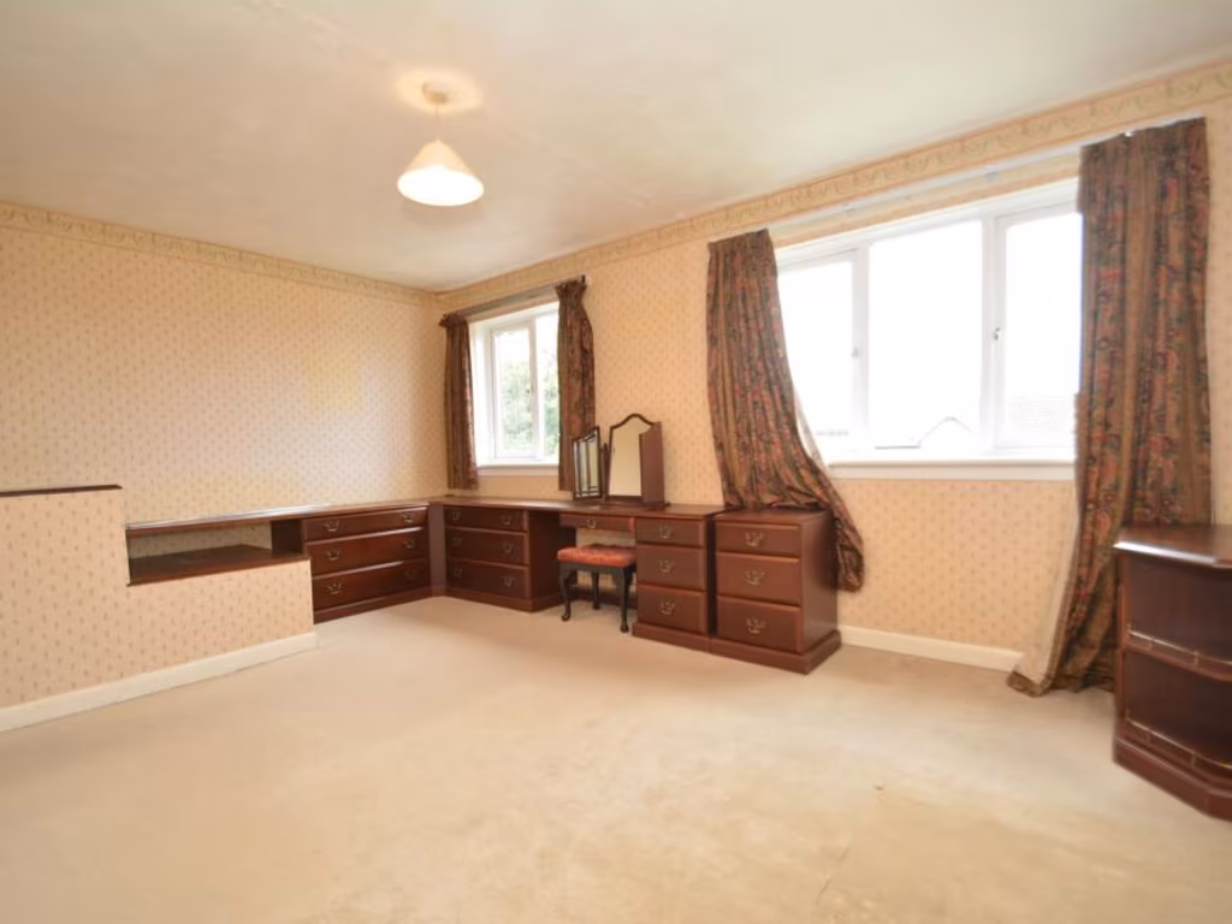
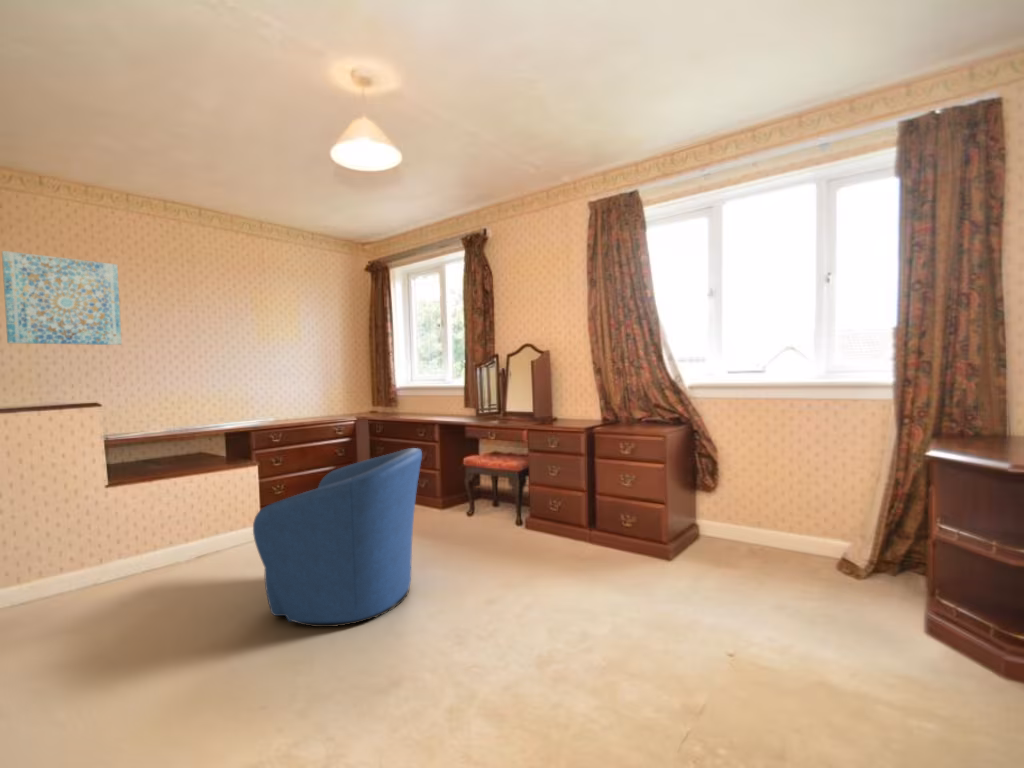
+ wall art [1,250,123,346]
+ armchair [252,447,423,628]
